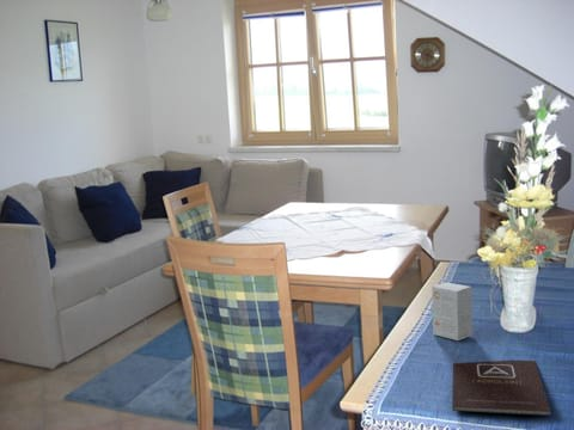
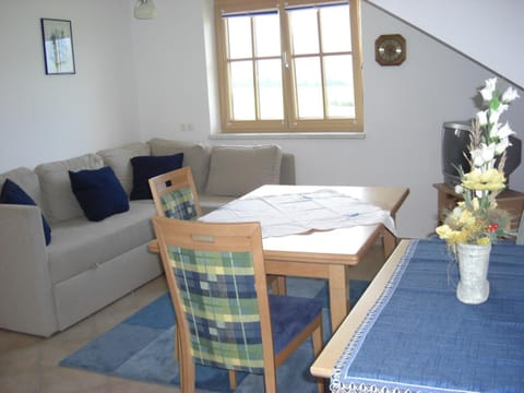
- book [451,360,551,417]
- small box [430,281,474,342]
